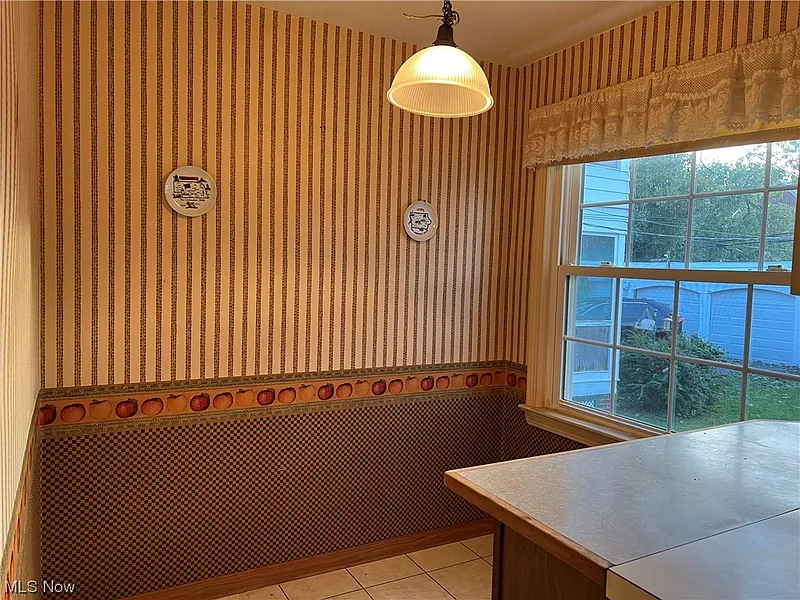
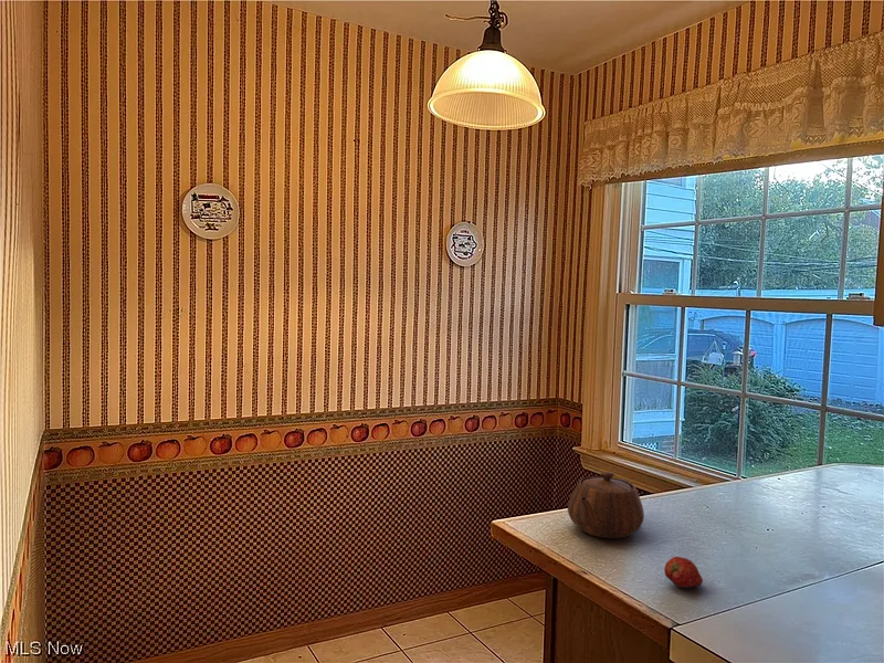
+ fruit [663,556,704,589]
+ teapot [567,470,645,539]
